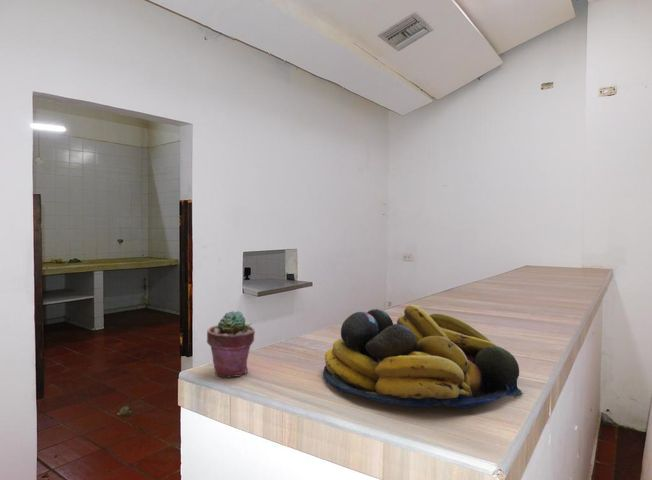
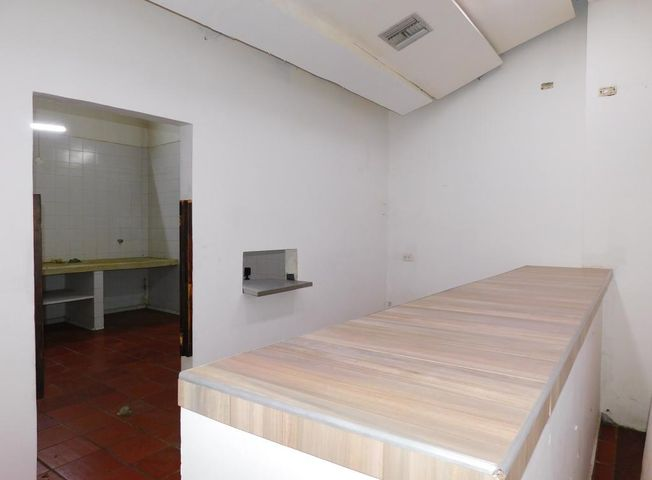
- potted succulent [206,310,256,378]
- fruit bowl [322,304,524,410]
